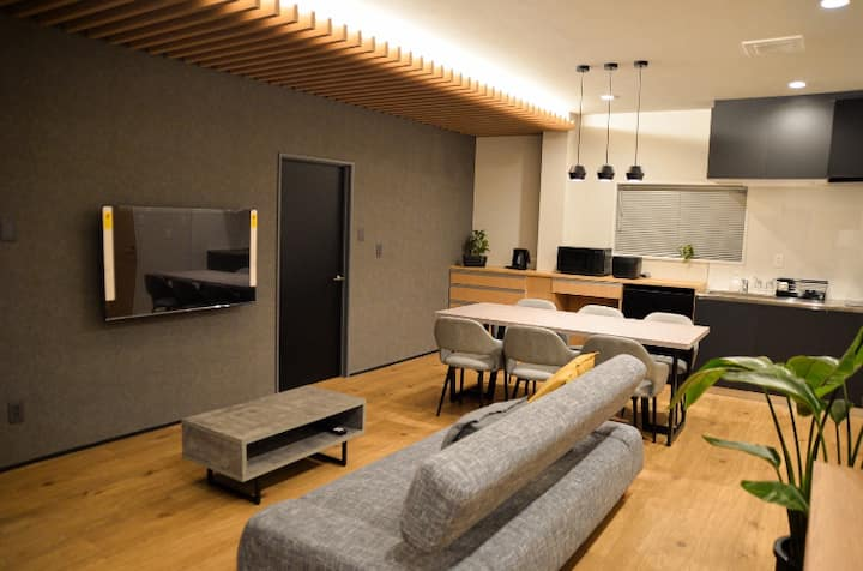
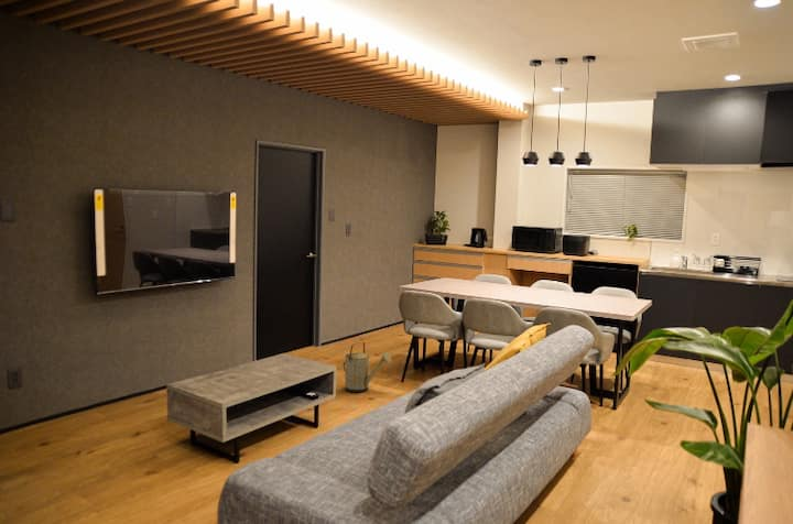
+ watering can [343,341,392,394]
